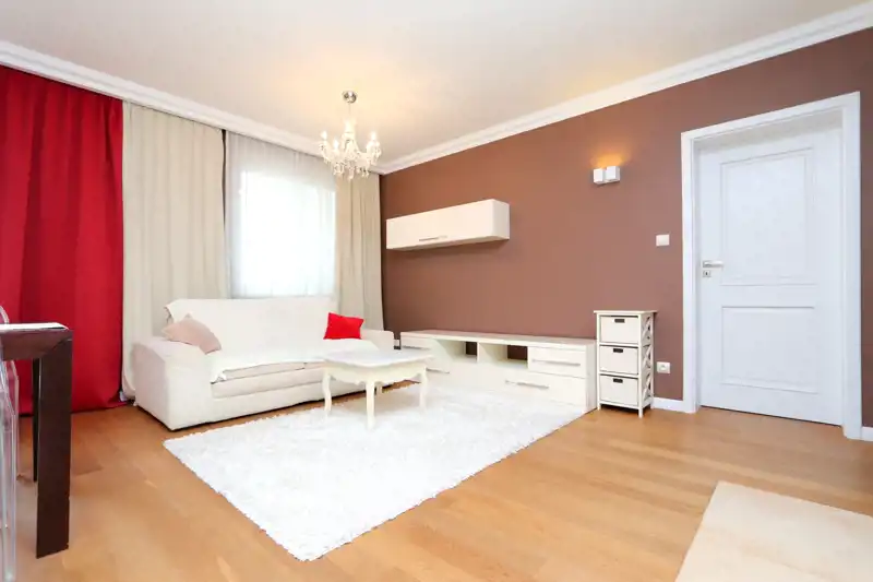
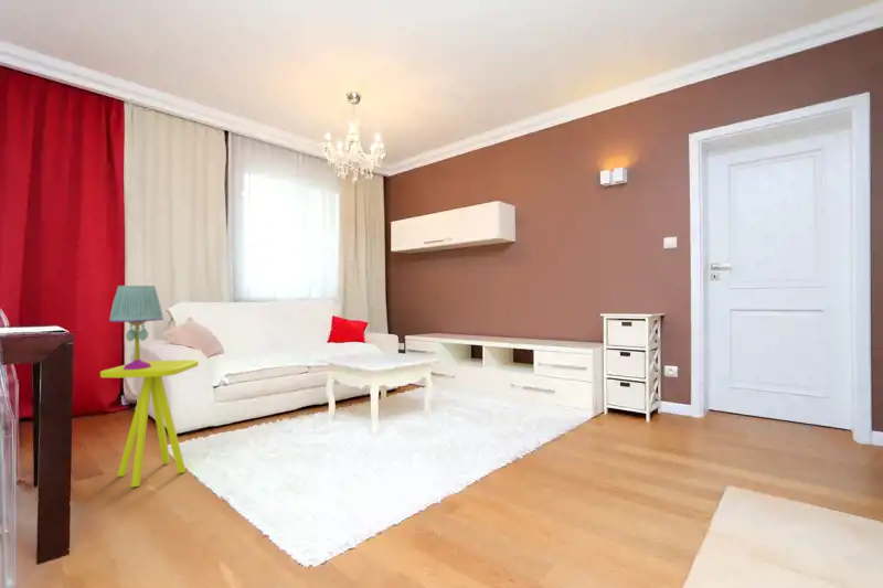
+ table lamp [108,285,164,370]
+ side table [99,359,200,488]
